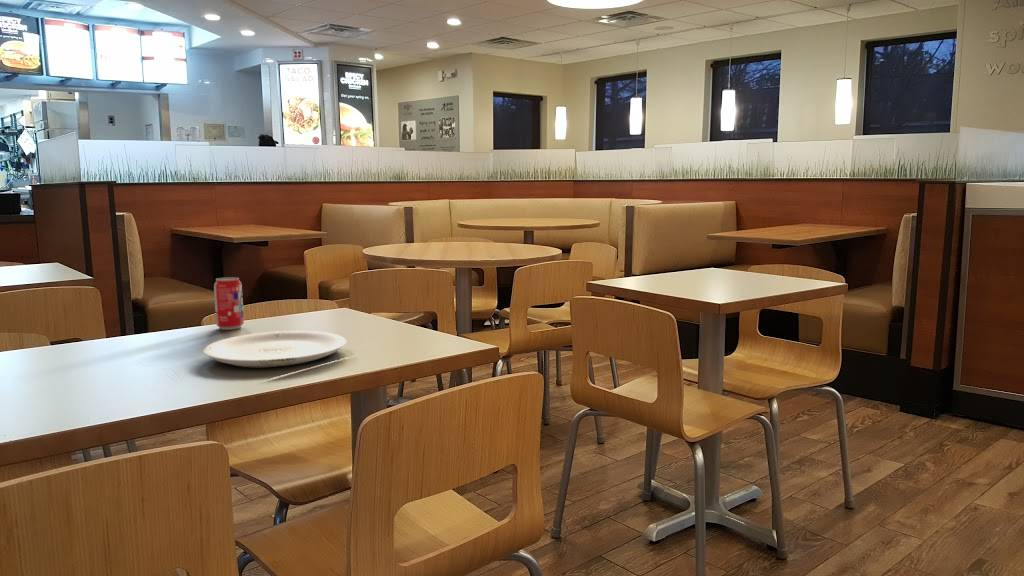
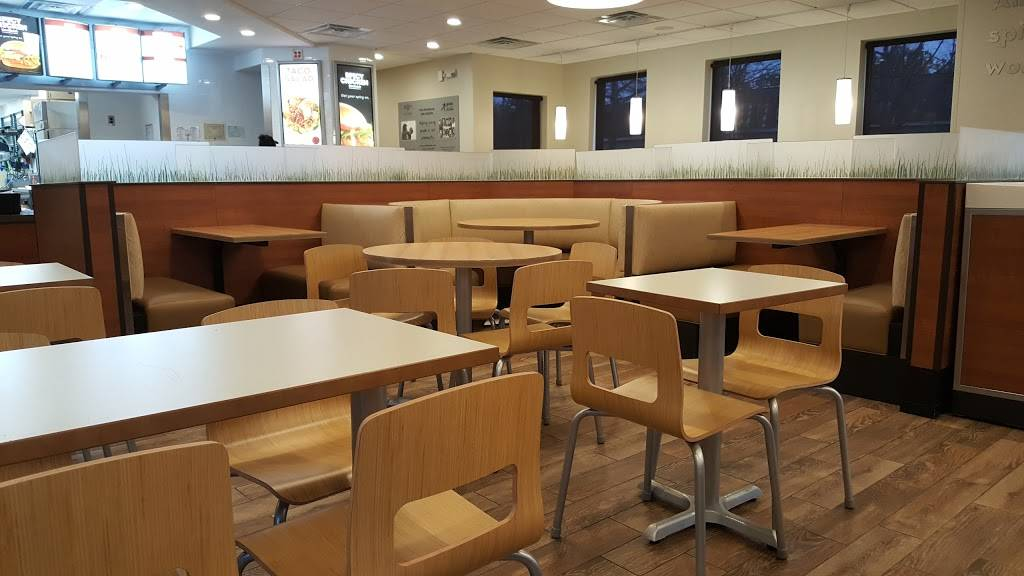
- plate [203,330,347,368]
- beverage can [213,276,245,331]
